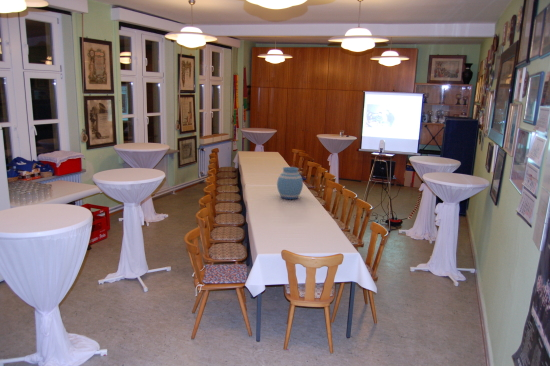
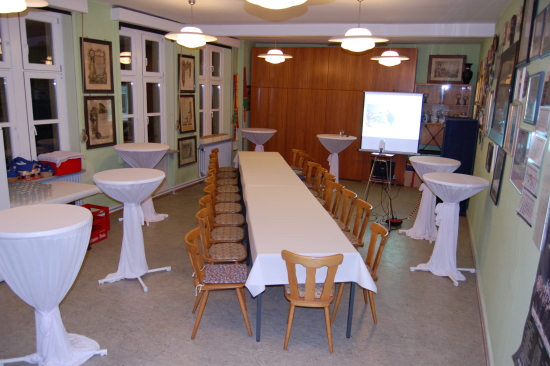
- vase [276,166,304,200]
